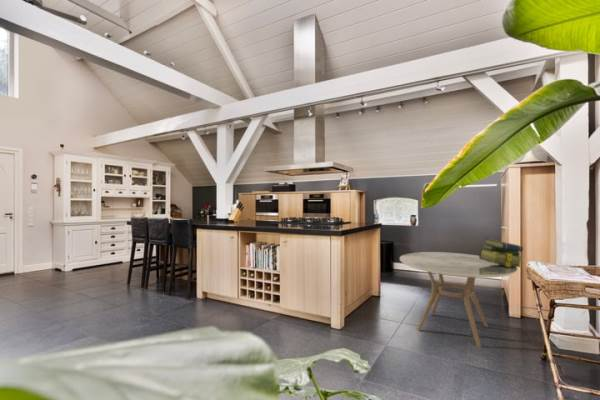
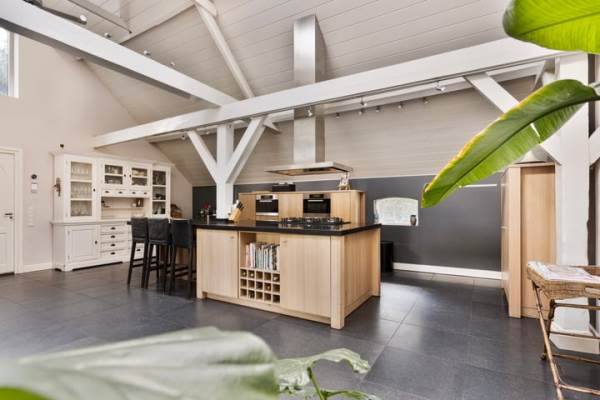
- stack of books [478,238,524,268]
- dining table [399,251,518,348]
